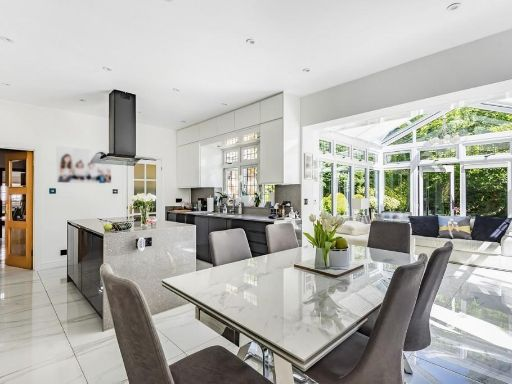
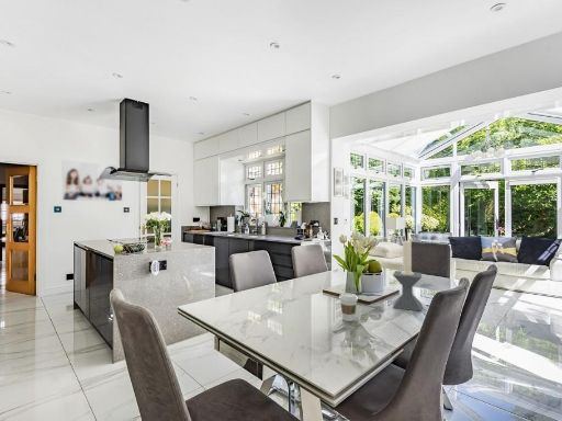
+ coffee cup [338,292,359,322]
+ candle holder [392,238,424,312]
